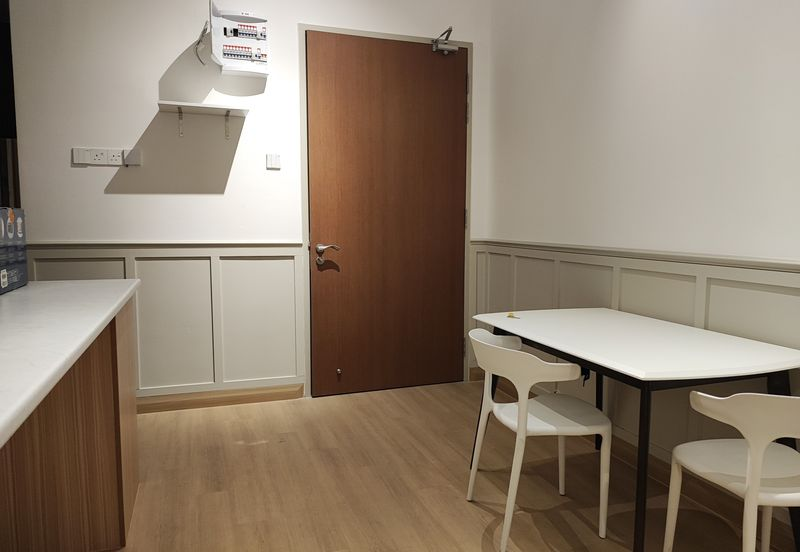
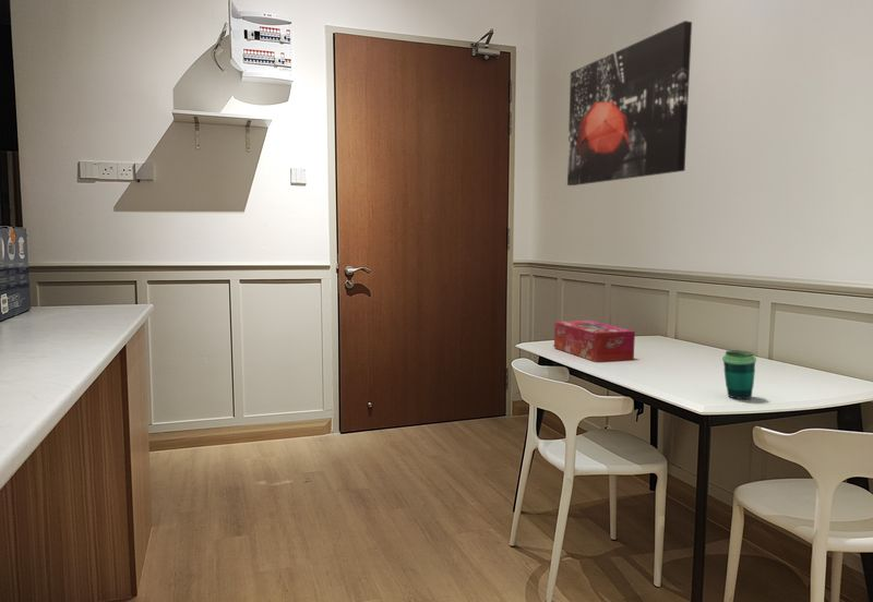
+ tissue box [553,320,636,363]
+ wall art [566,20,693,186]
+ cup [721,349,757,400]
